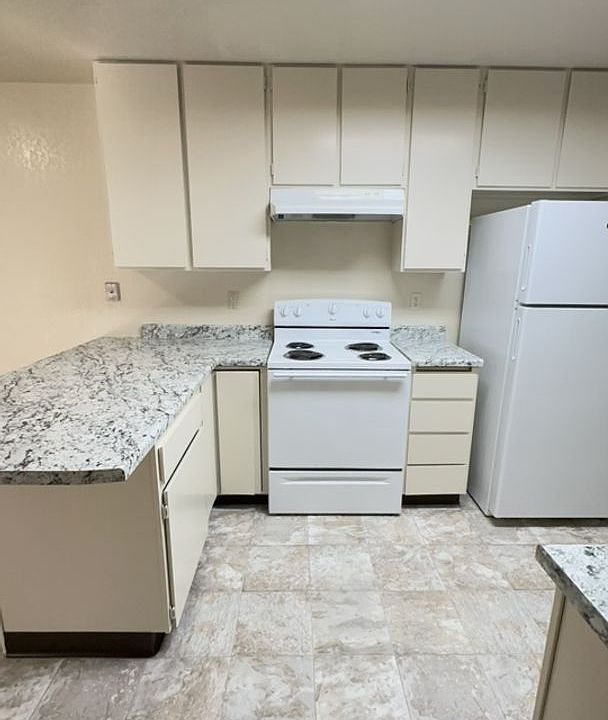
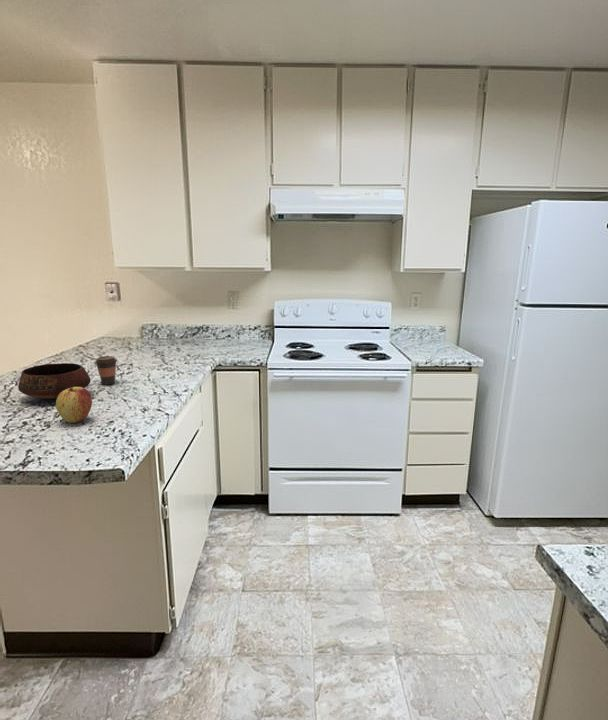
+ bowl [17,362,91,400]
+ coffee cup [94,355,118,386]
+ apple [55,387,93,424]
